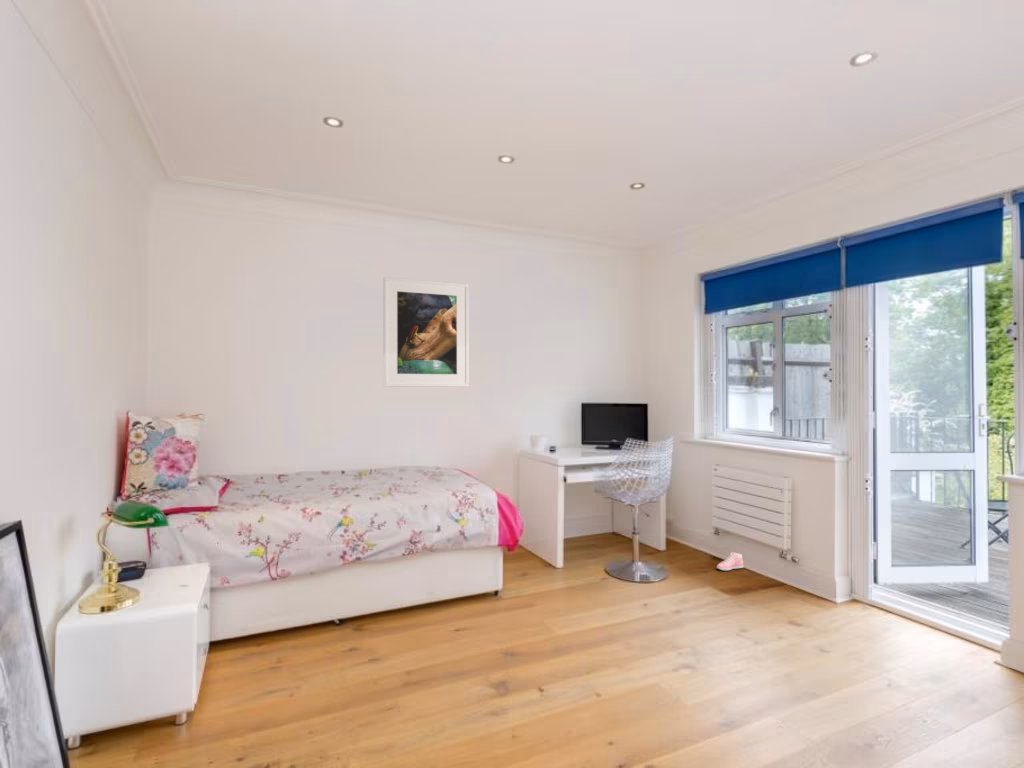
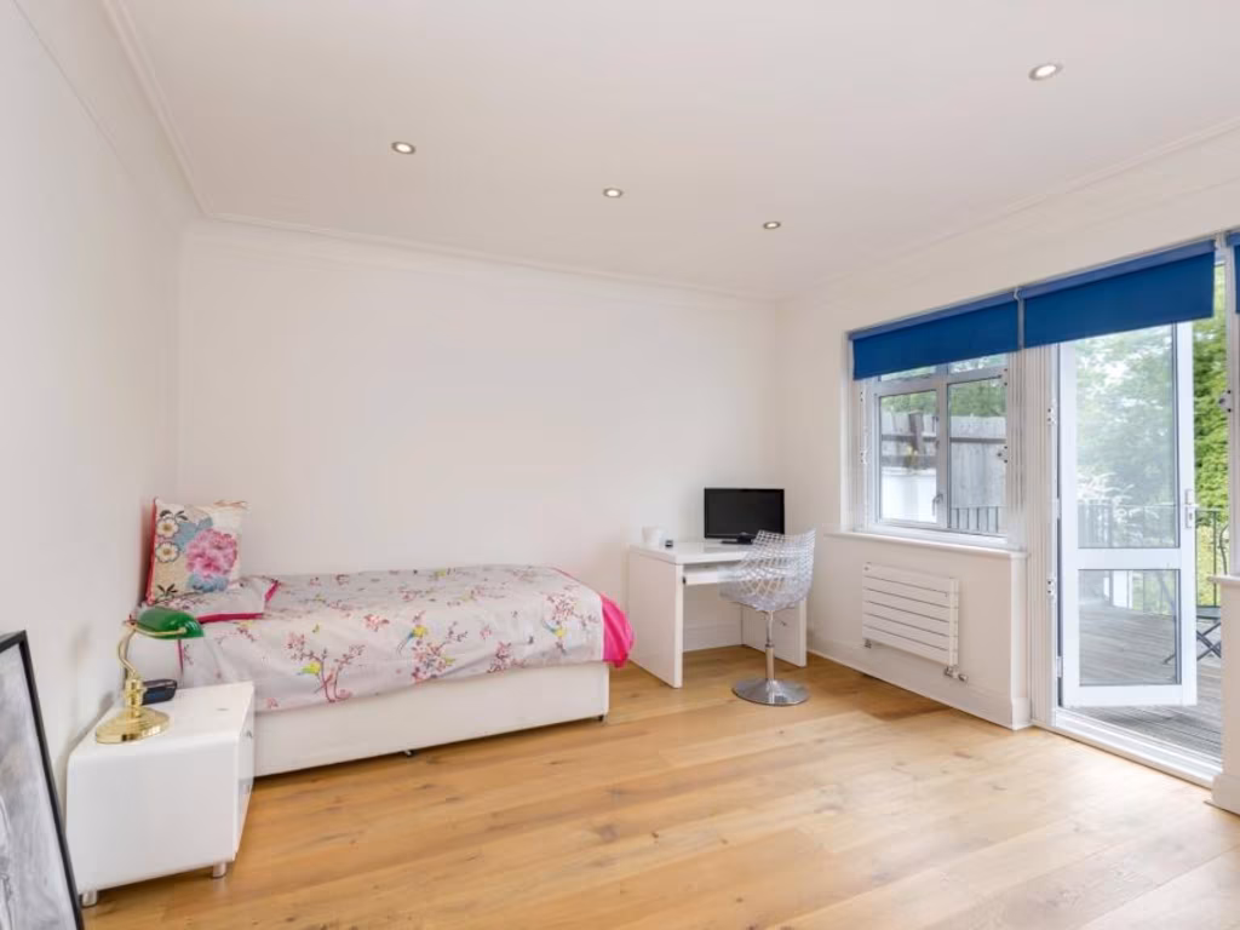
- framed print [383,276,470,388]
- sneaker [716,551,745,571]
